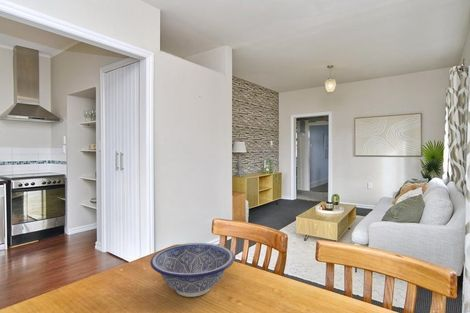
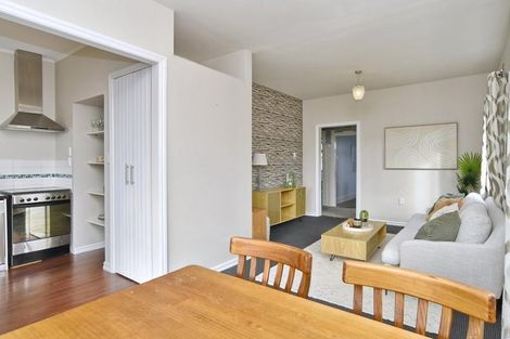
- decorative bowl [149,242,236,298]
